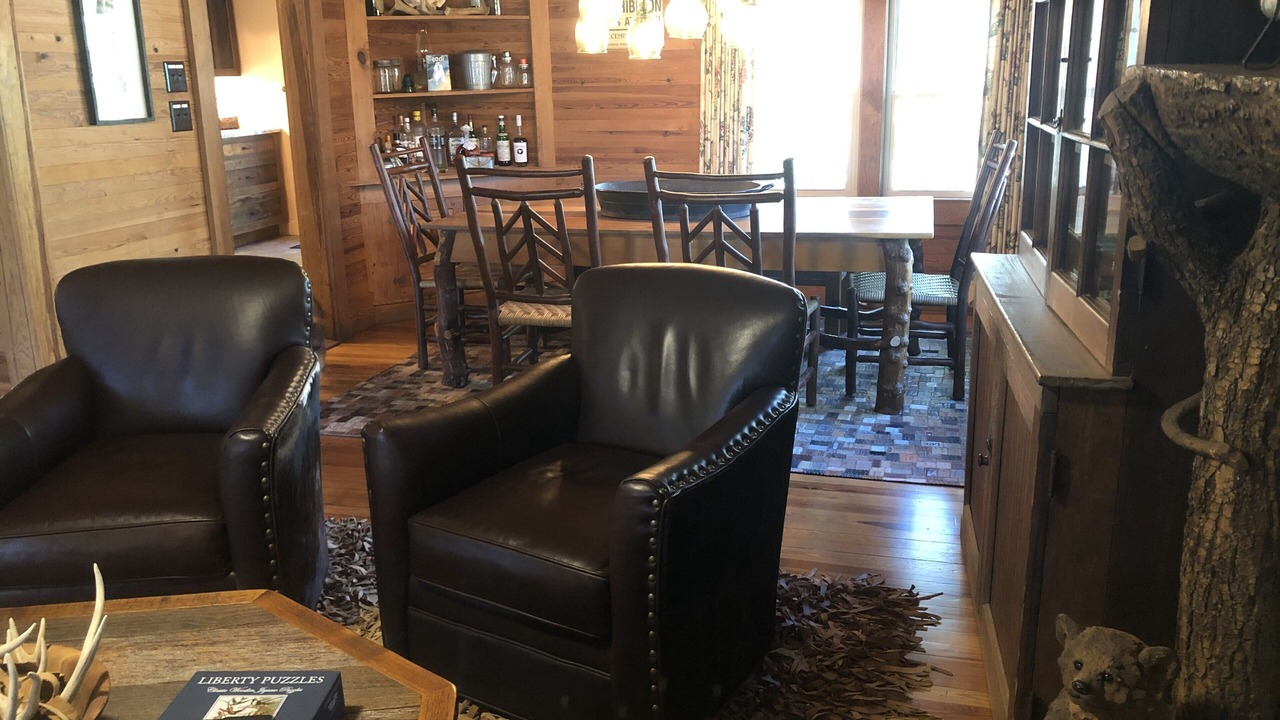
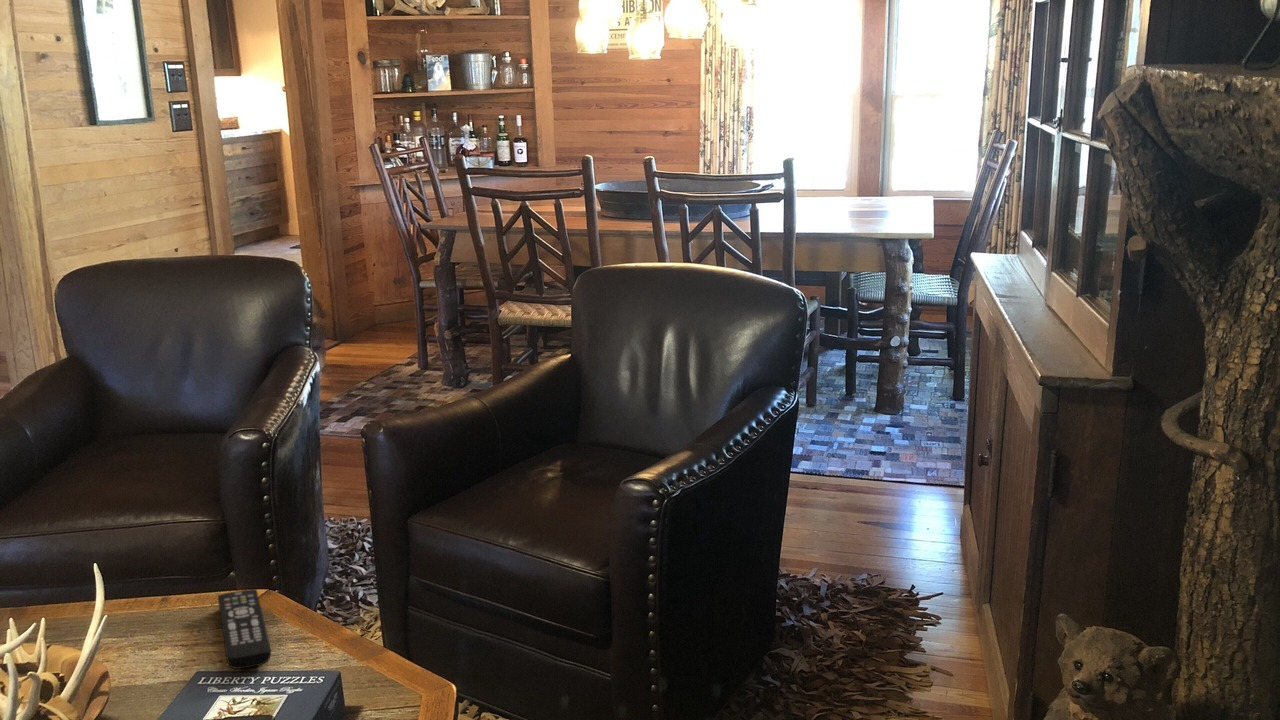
+ remote control [217,588,272,670]
